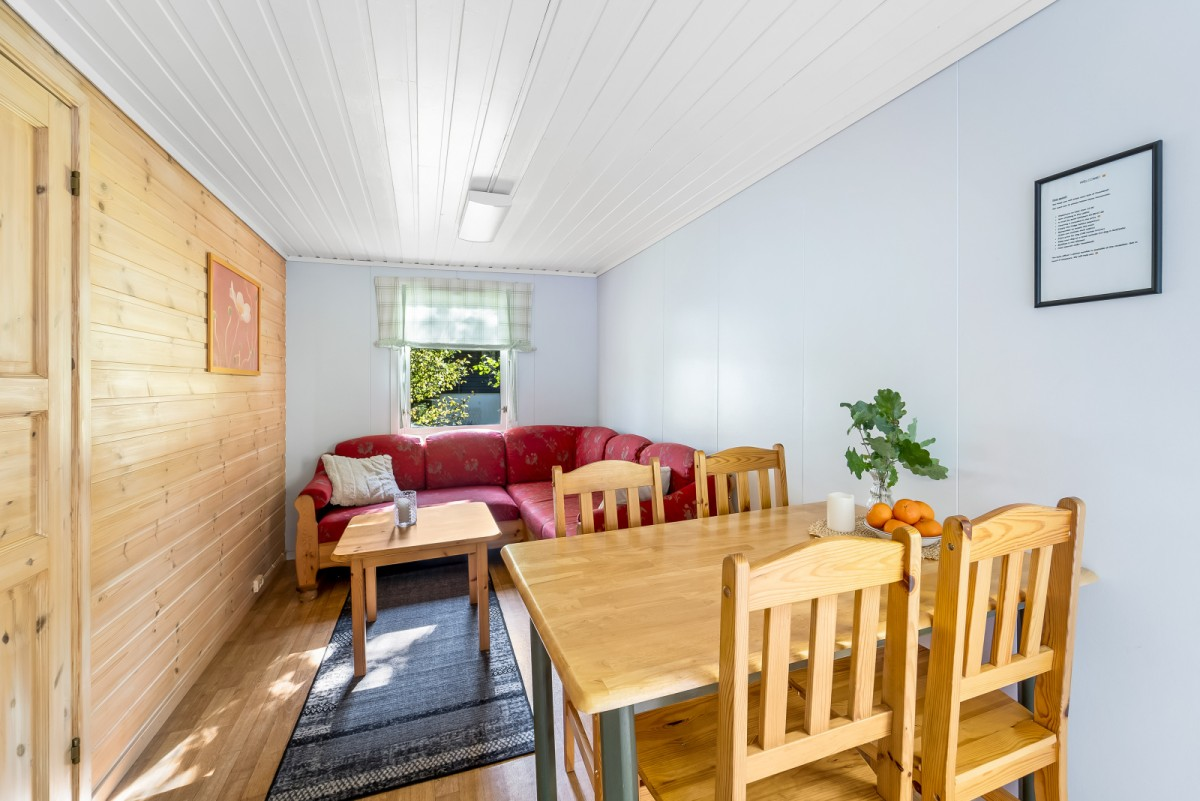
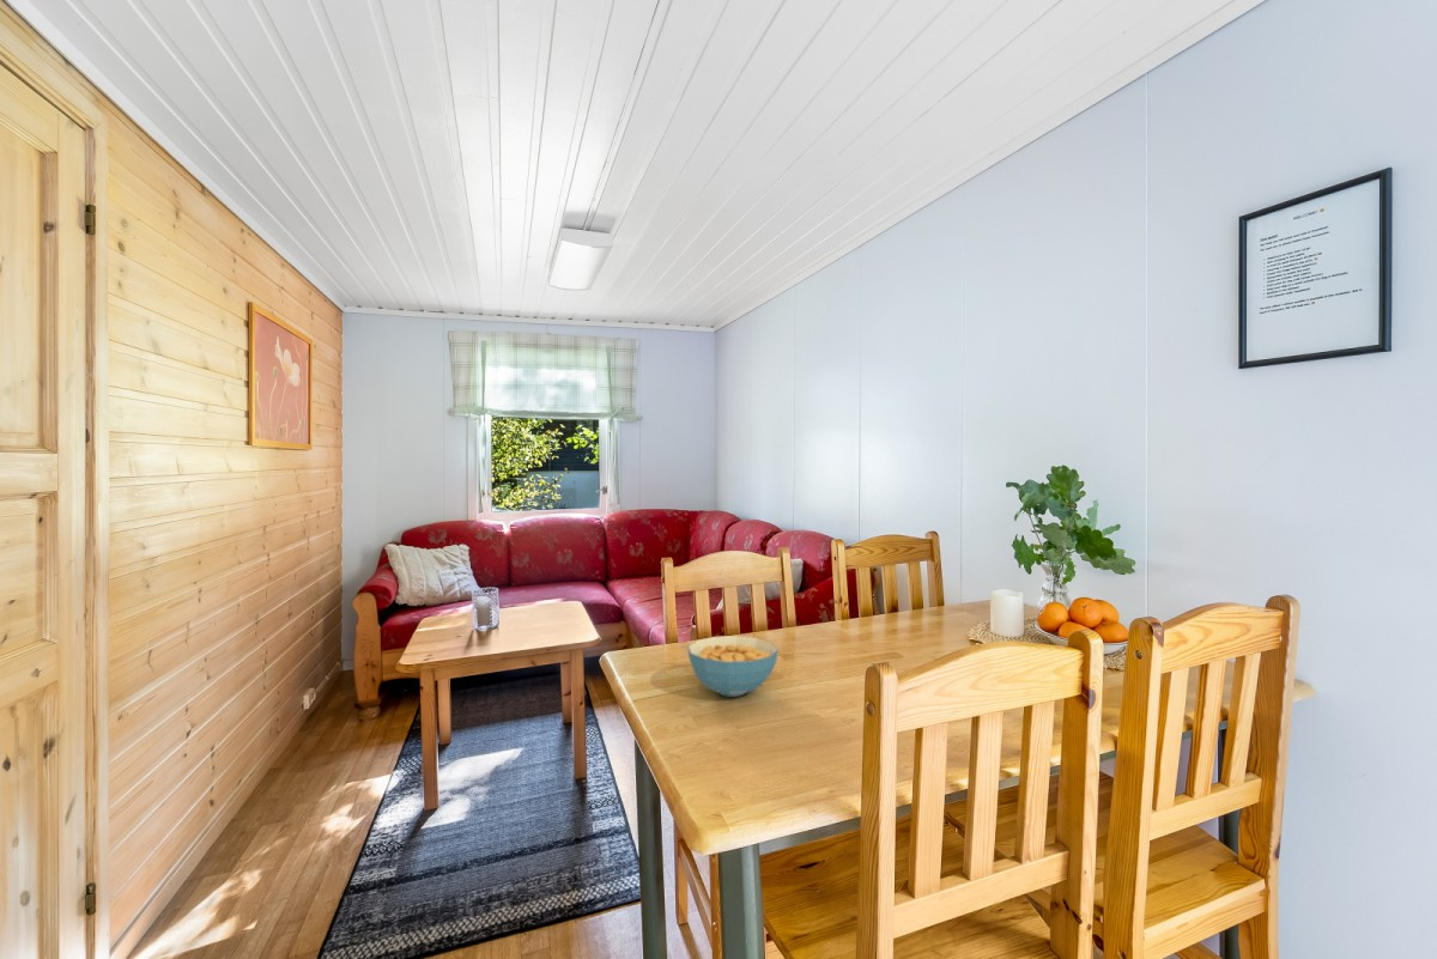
+ cereal bowl [686,635,780,698]
